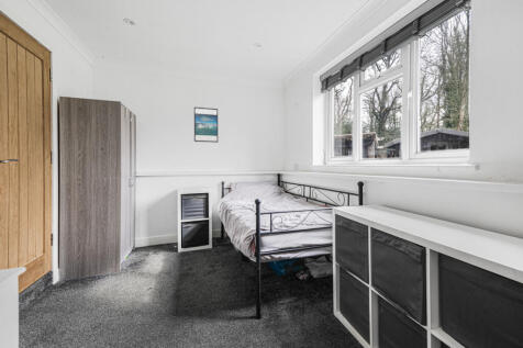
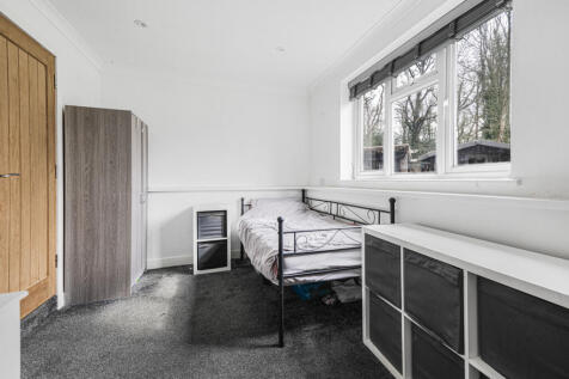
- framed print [193,106,219,144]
